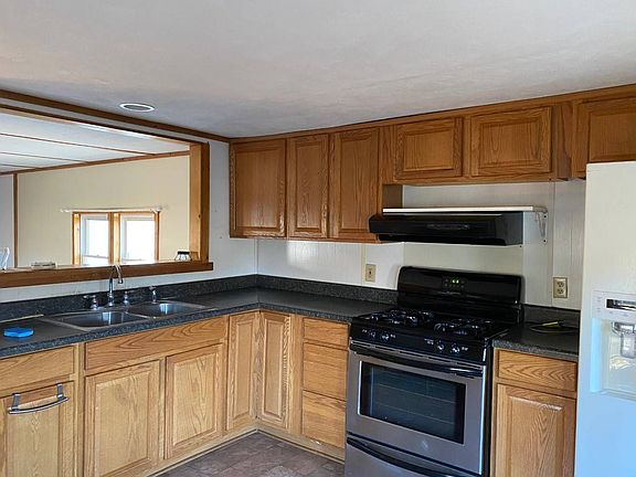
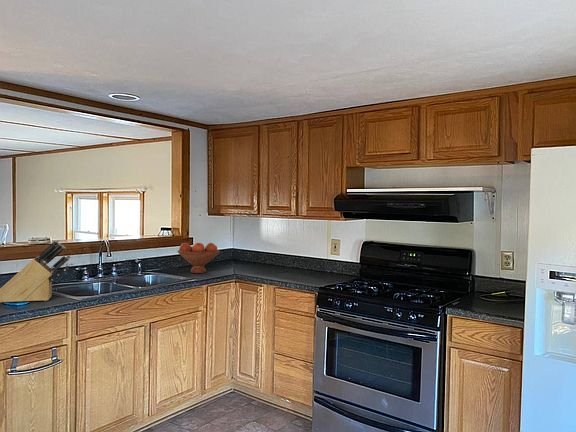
+ knife block [0,239,71,304]
+ fruit bowl [177,242,221,274]
